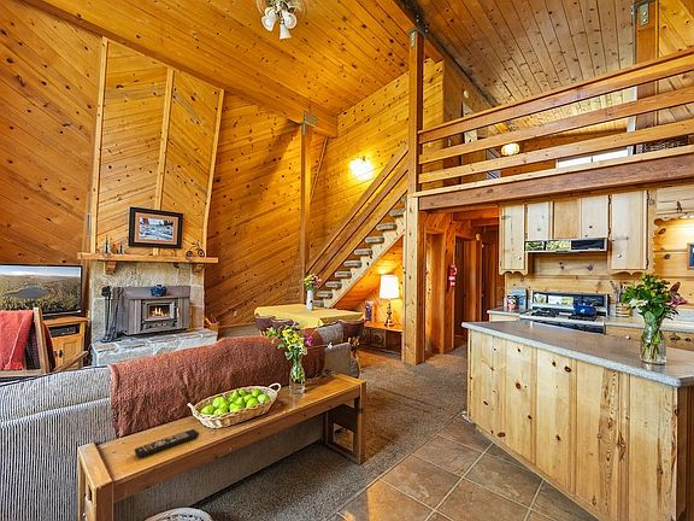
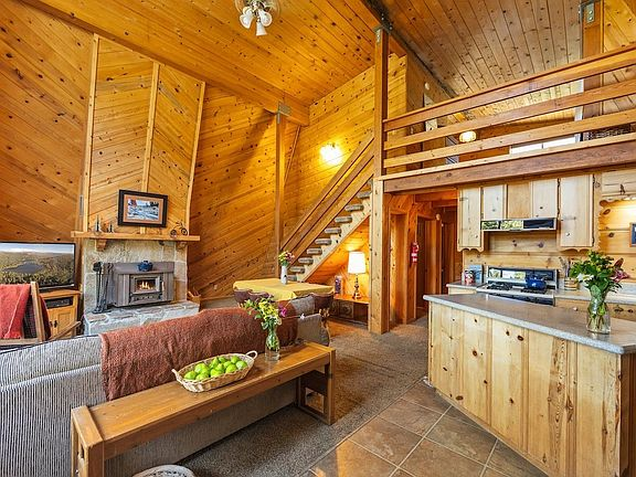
- remote control [134,428,200,459]
